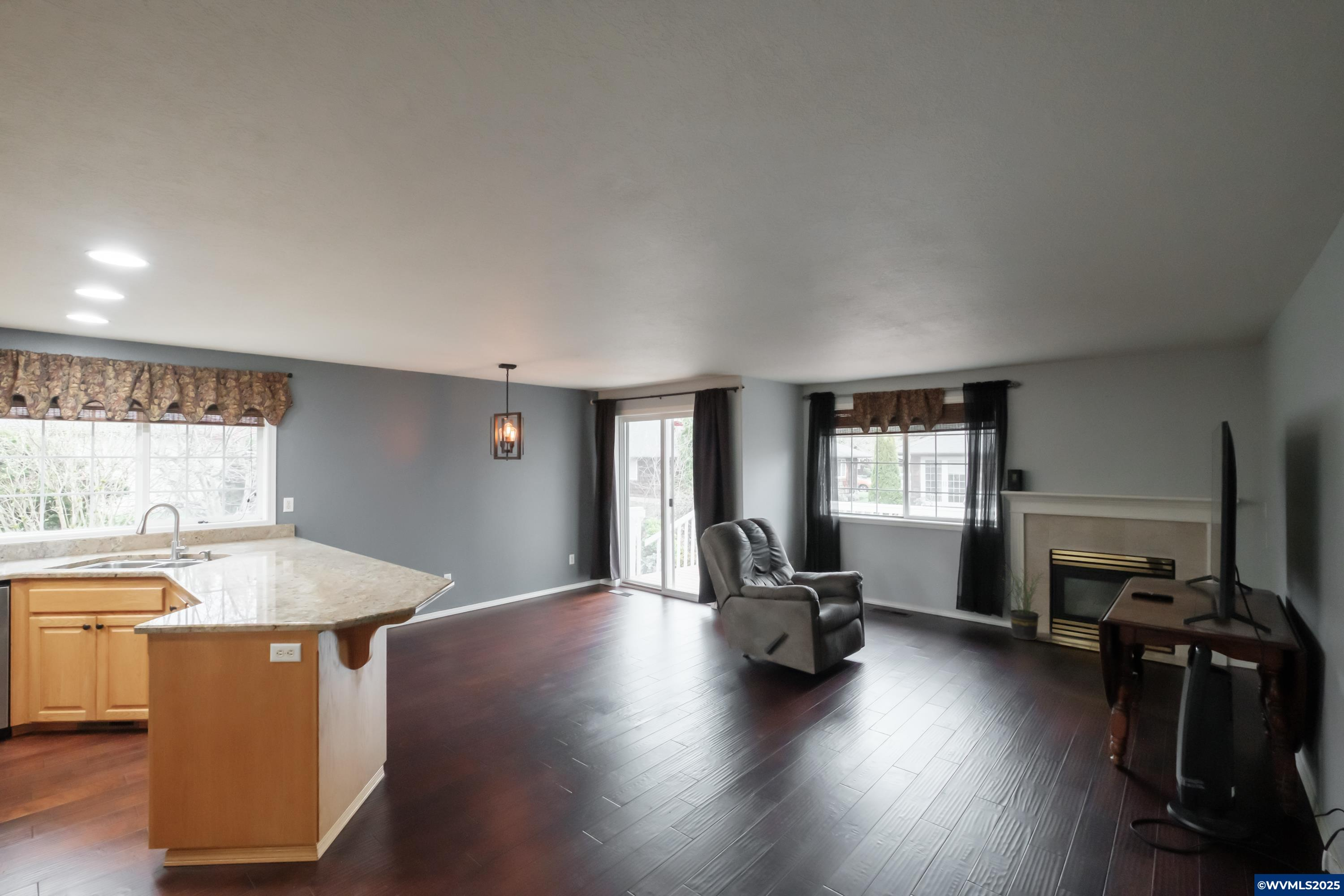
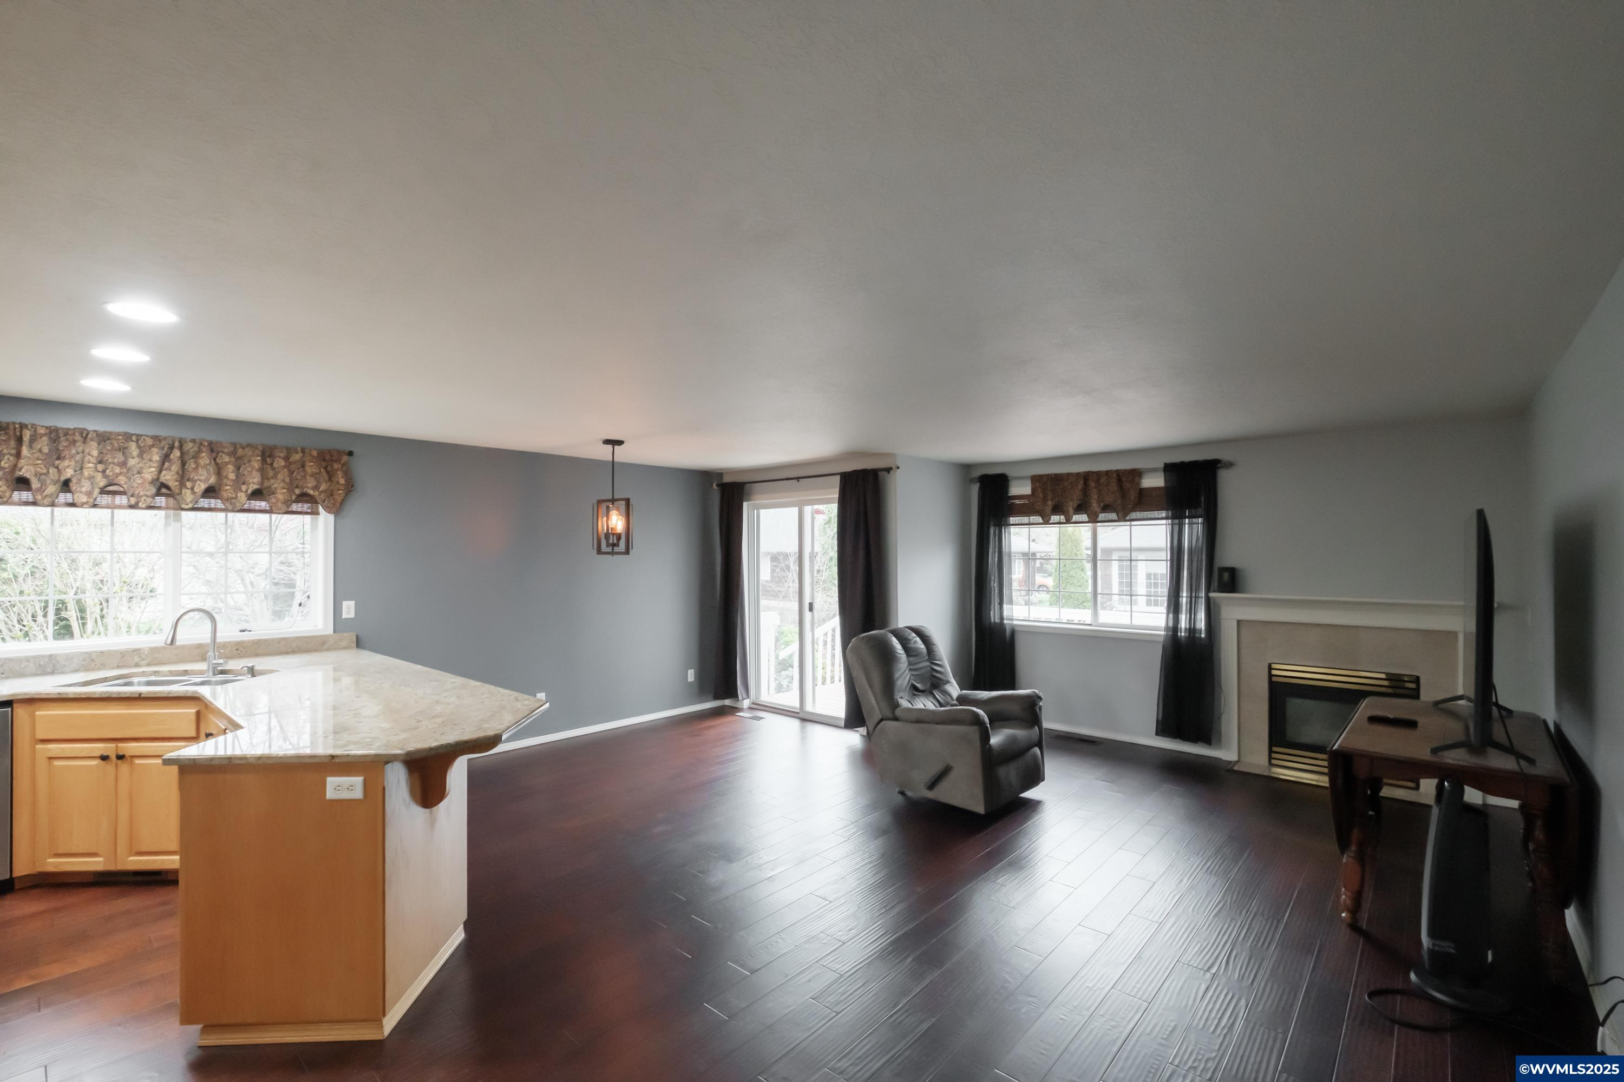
- potted plant [999,564,1050,641]
